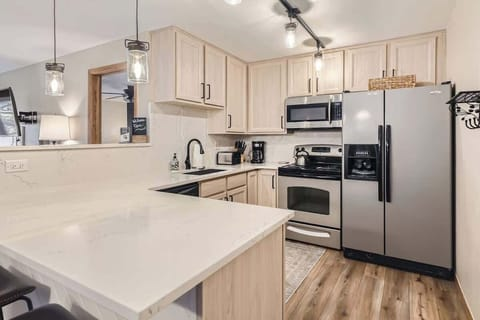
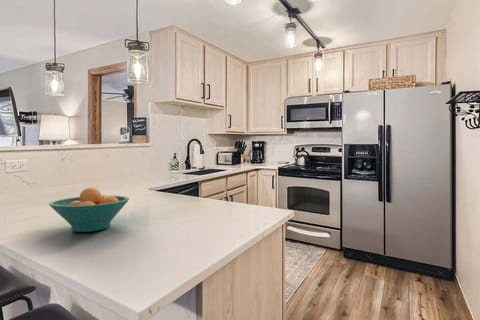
+ fruit bowl [48,187,130,233]
